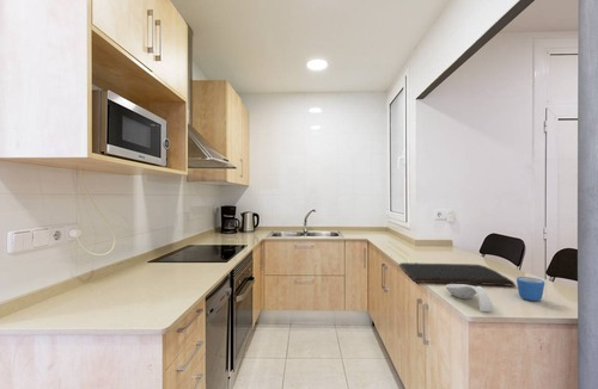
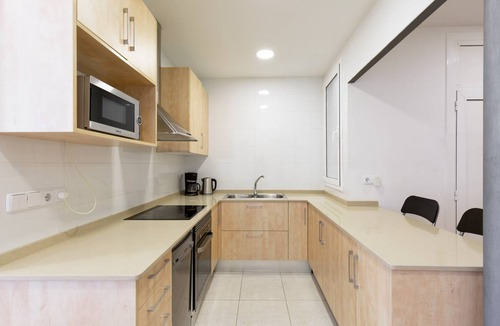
- cutting board [398,261,517,288]
- spoon rest [445,283,494,313]
- mug [515,276,545,302]
